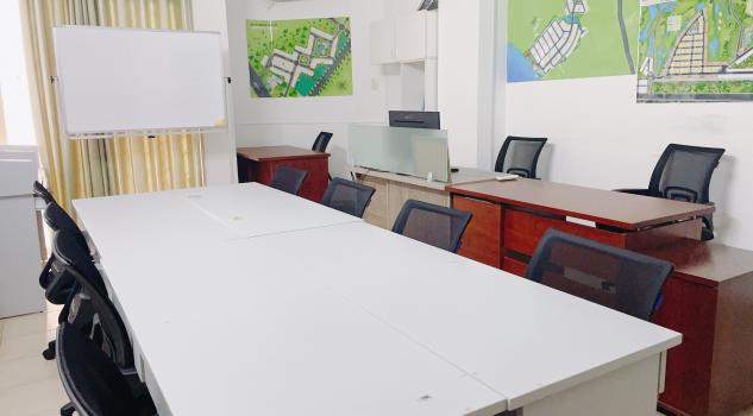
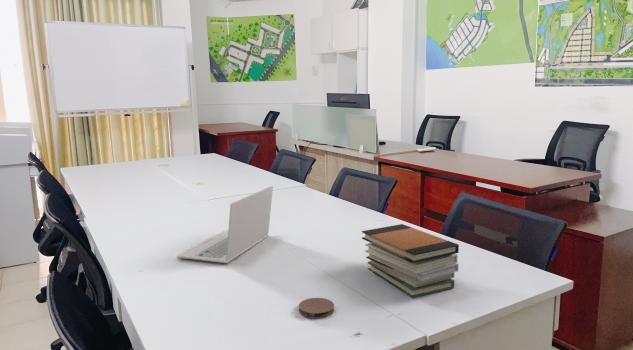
+ book stack [361,223,460,298]
+ laptop [175,184,274,264]
+ coaster [298,297,335,319]
